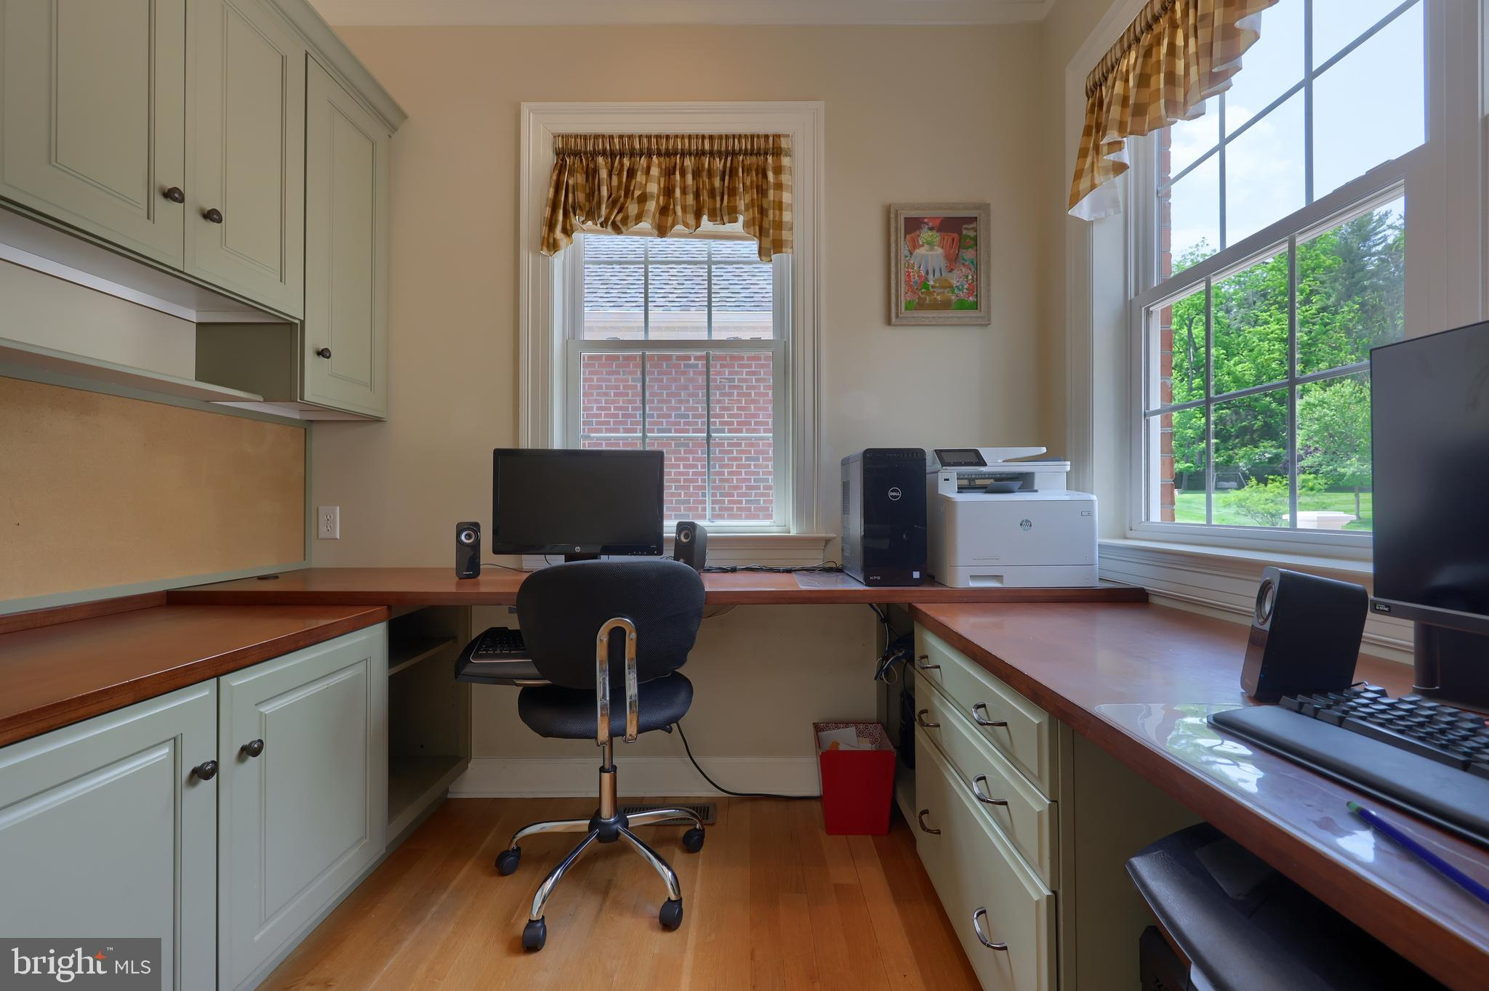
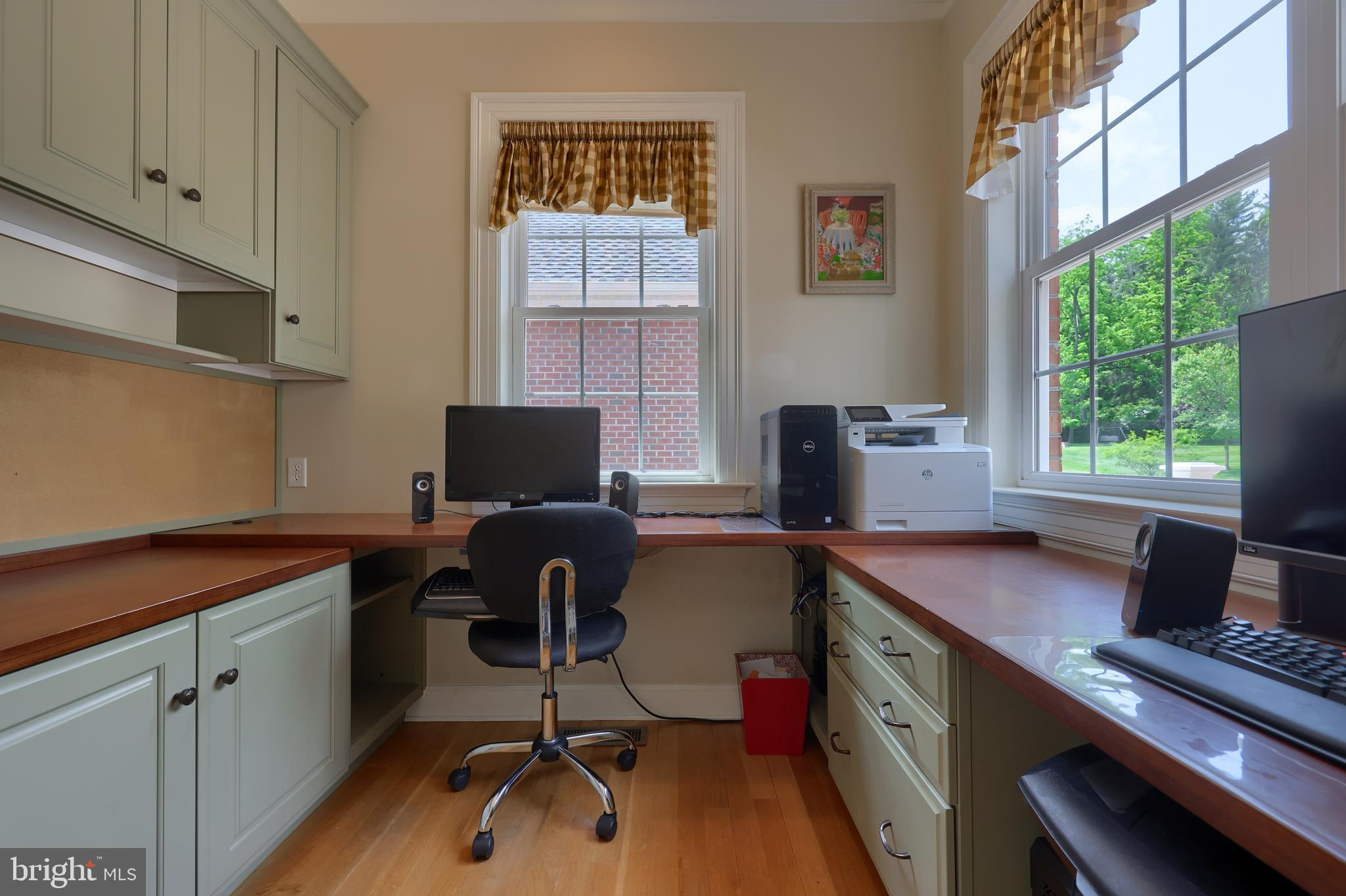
- pen [1346,801,1489,906]
